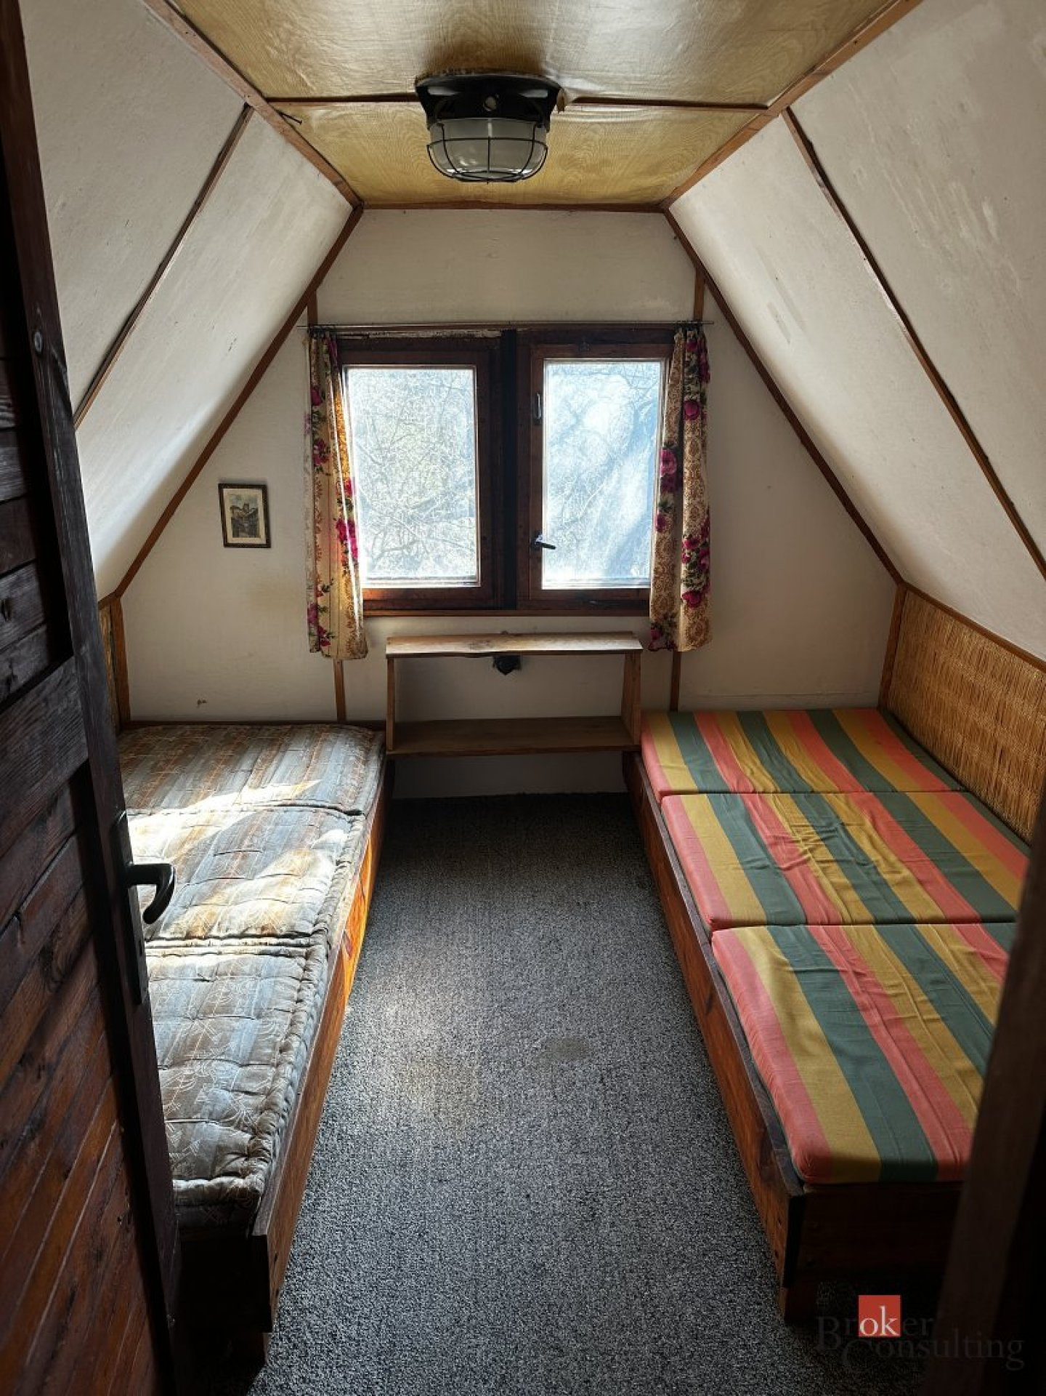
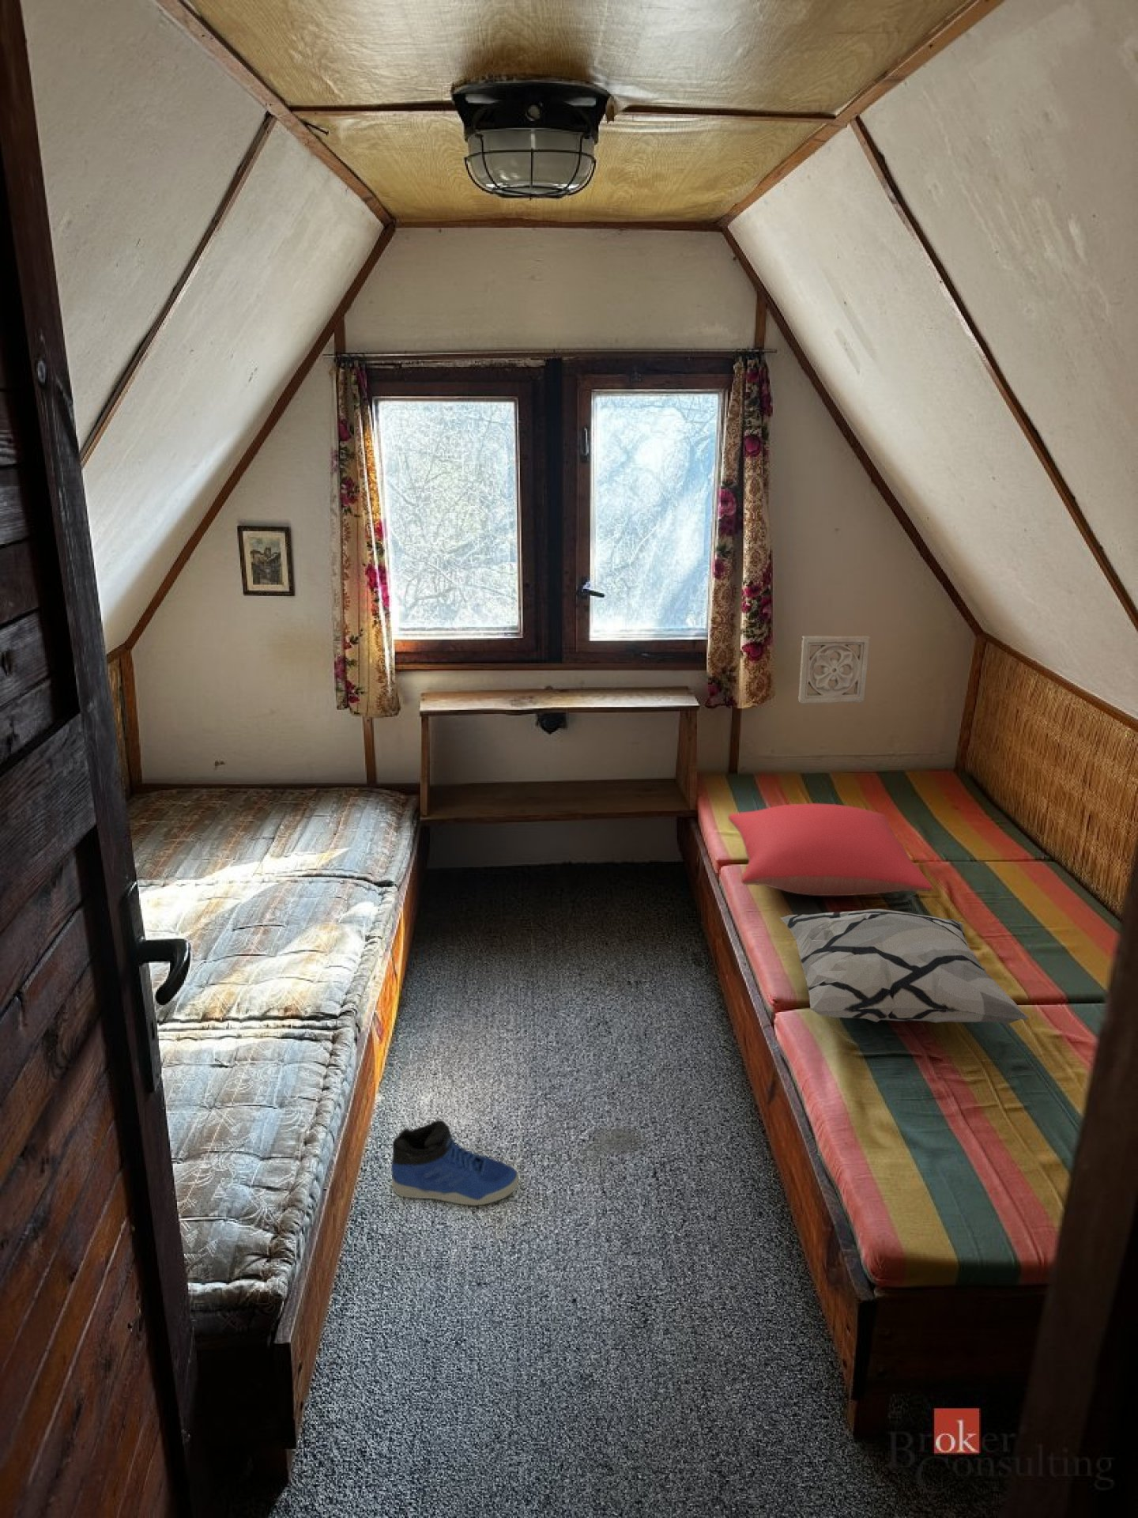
+ pillow [727,802,934,896]
+ sneaker [391,1120,519,1206]
+ wall ornament [797,635,871,704]
+ decorative pillow [781,908,1029,1024]
